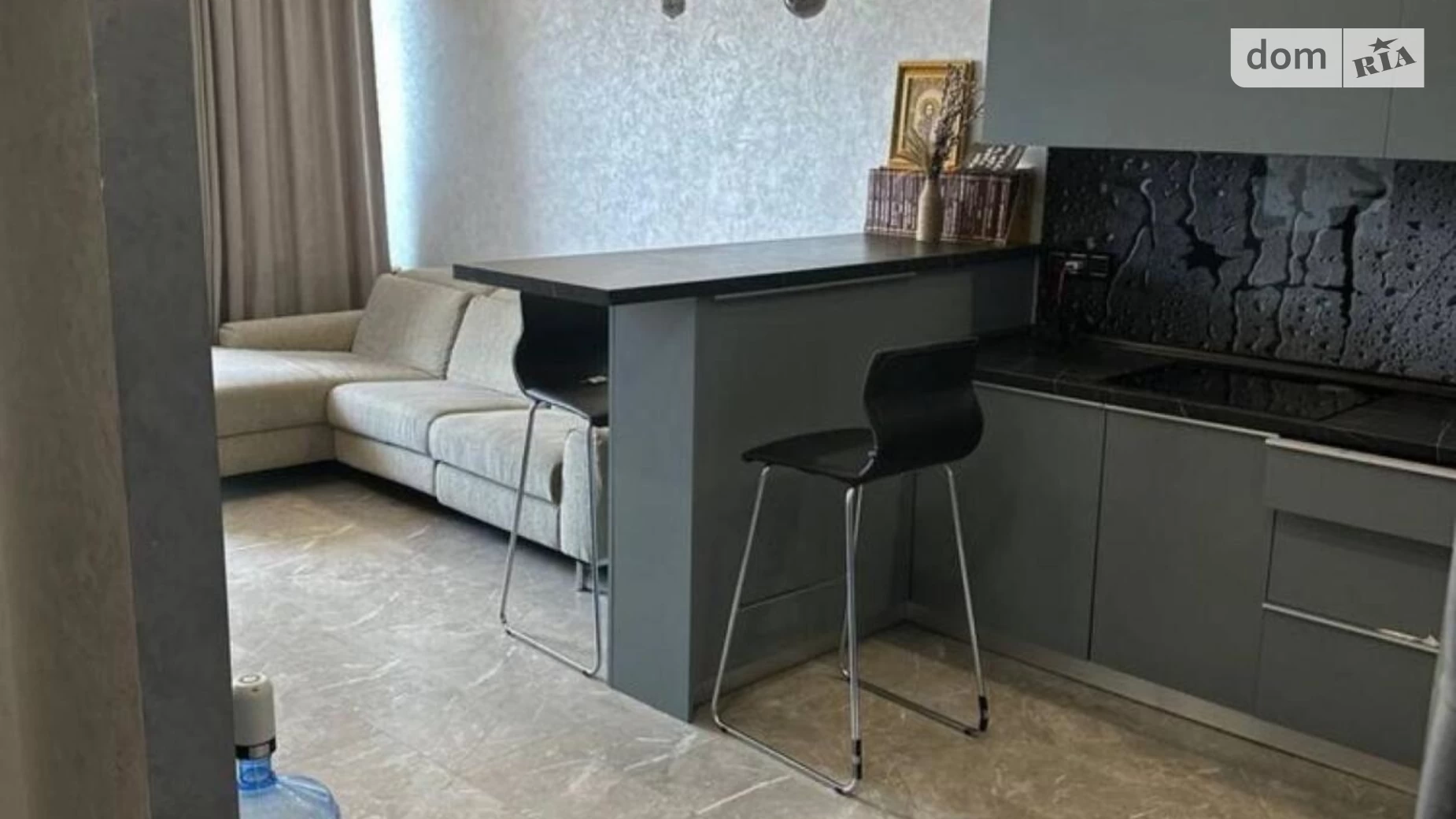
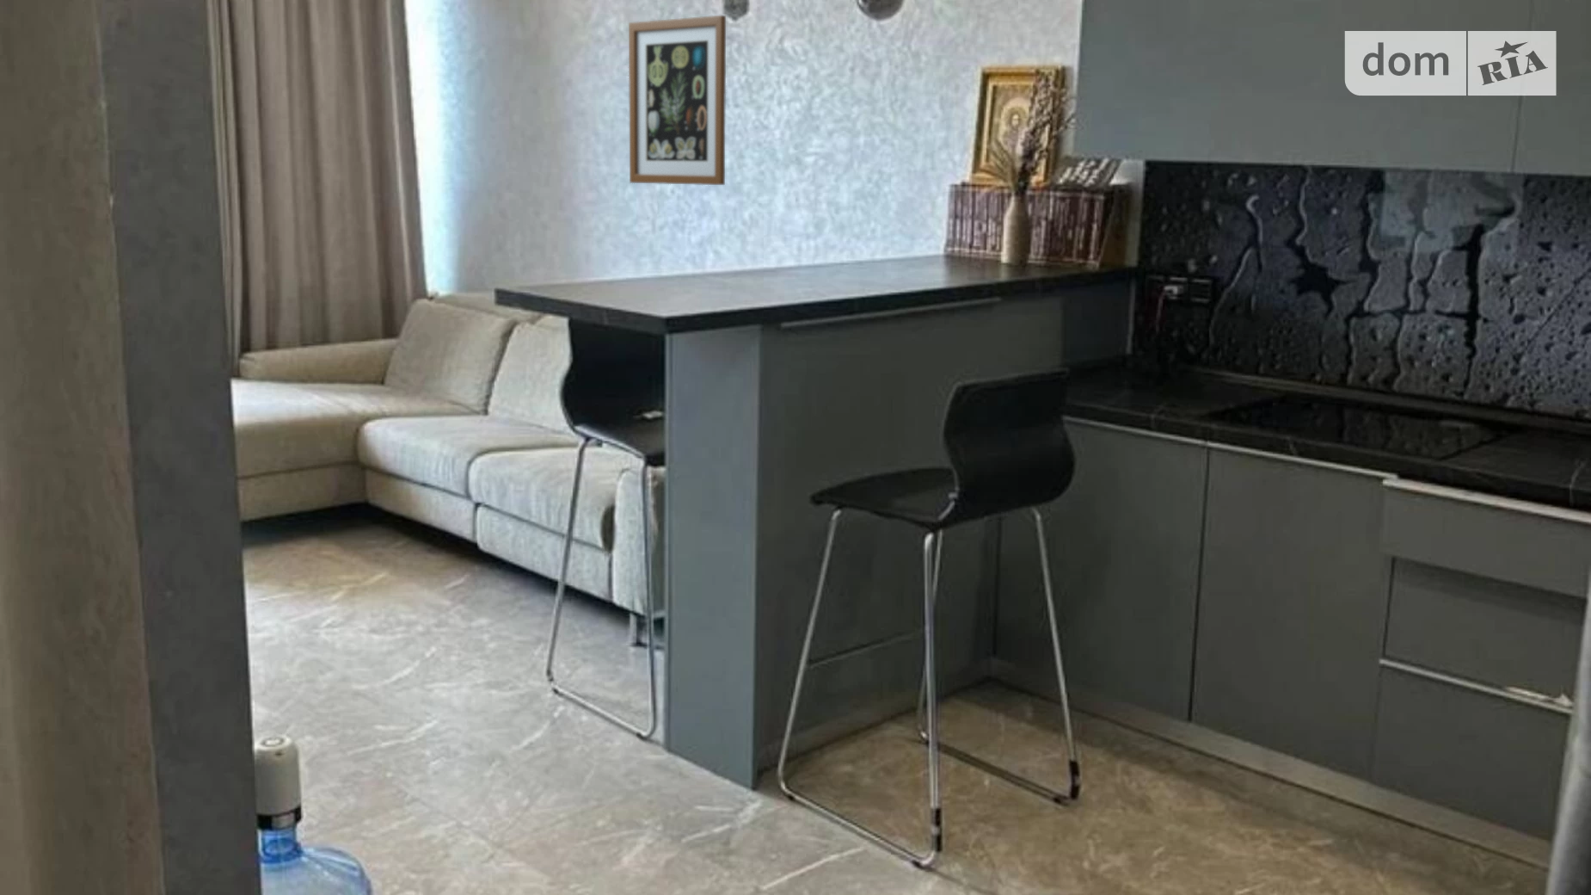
+ wall art [628,14,727,186]
